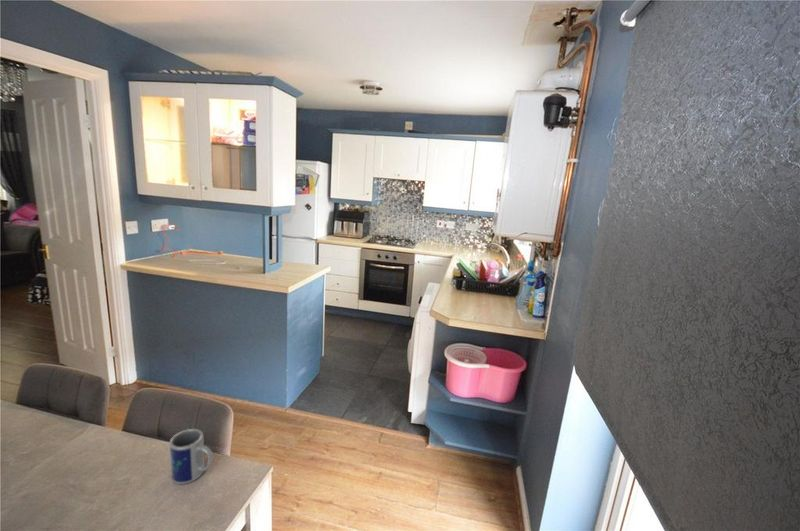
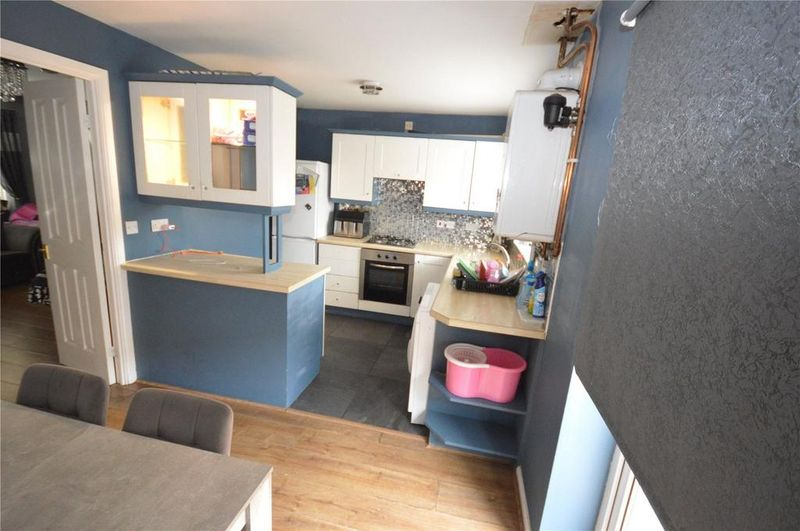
- mug [168,428,214,485]
